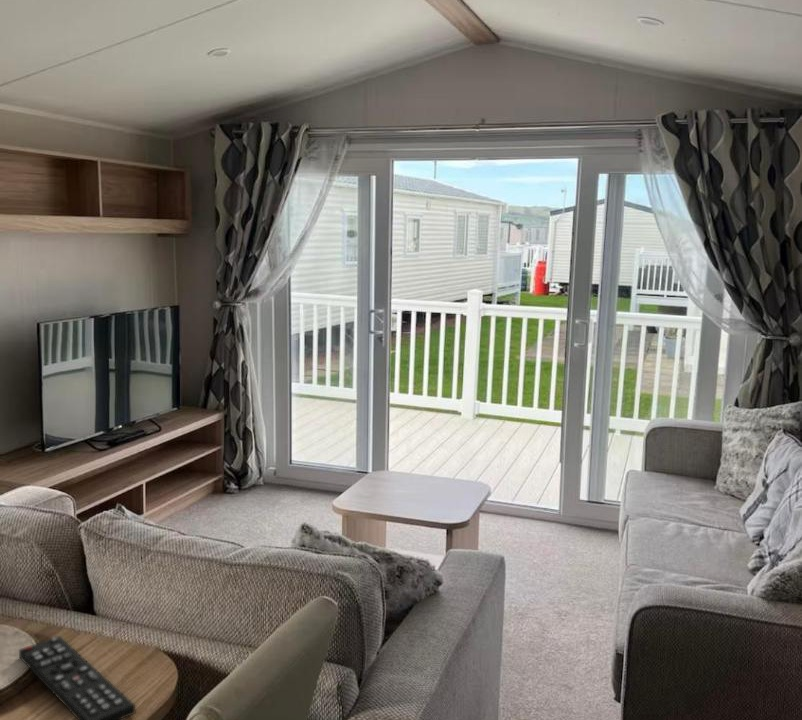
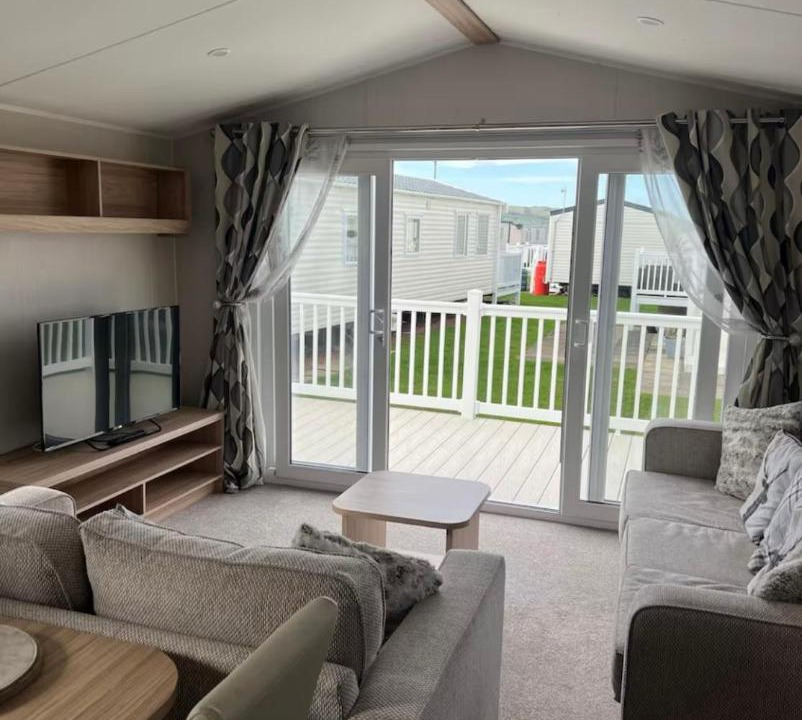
- remote control [18,635,136,720]
